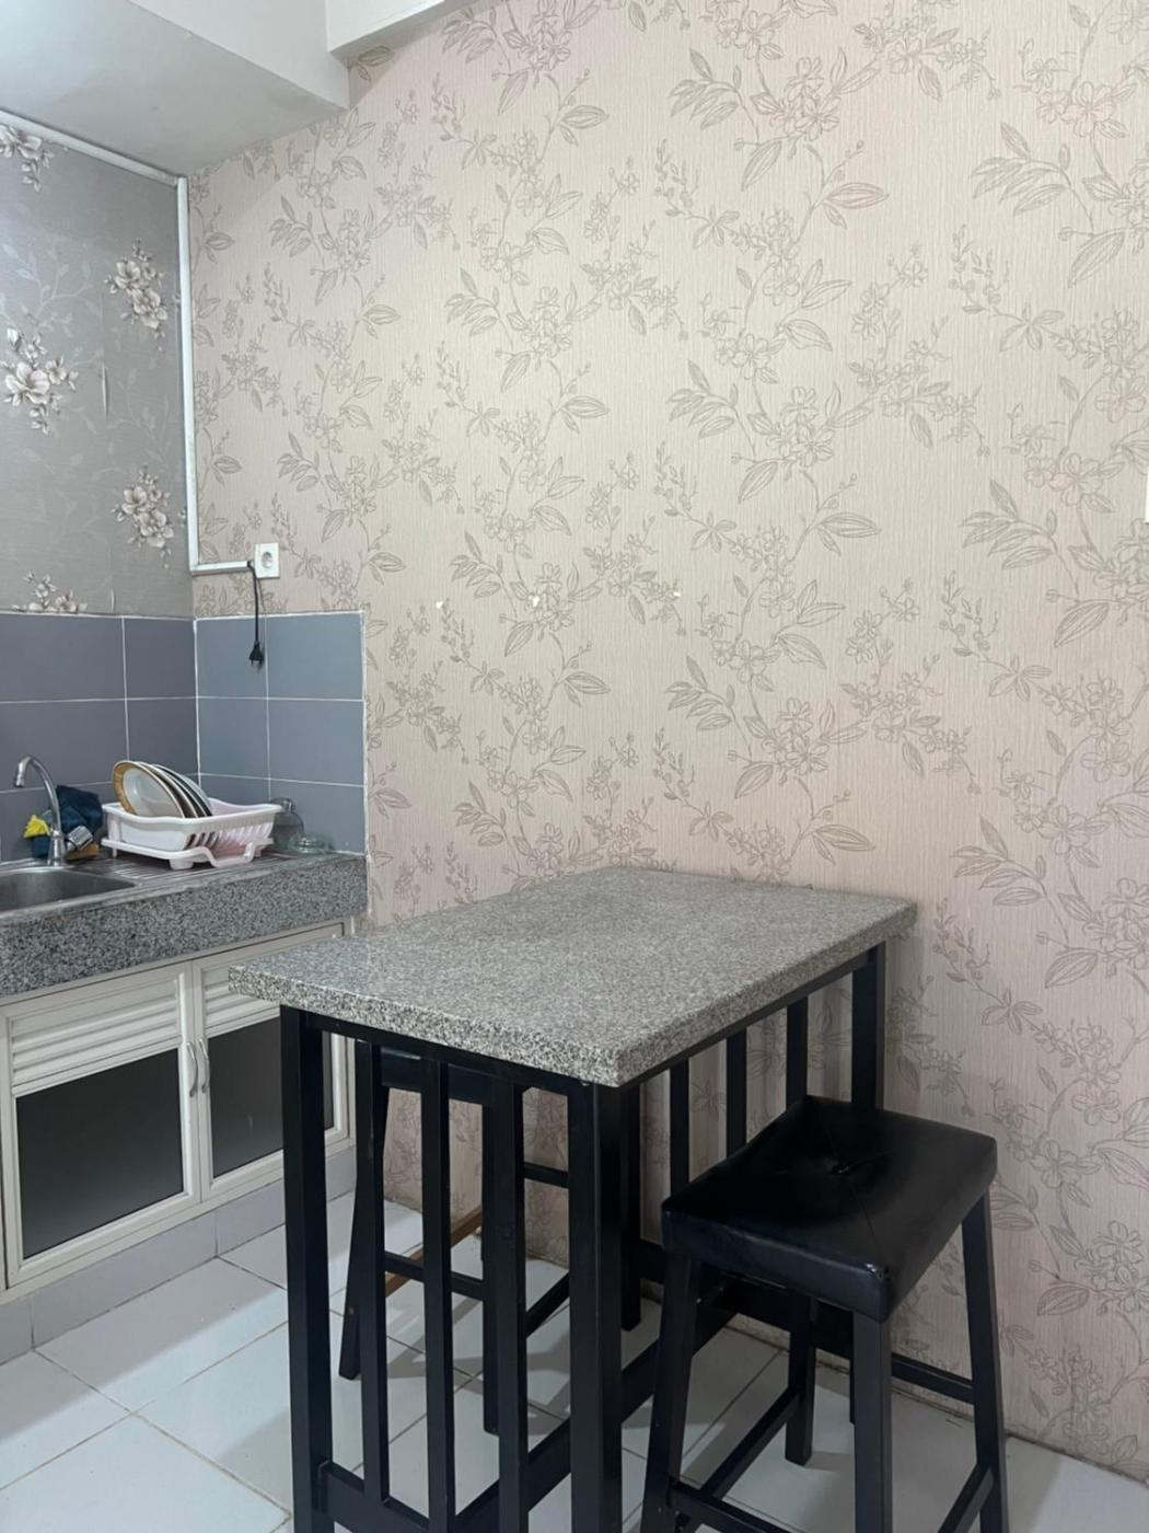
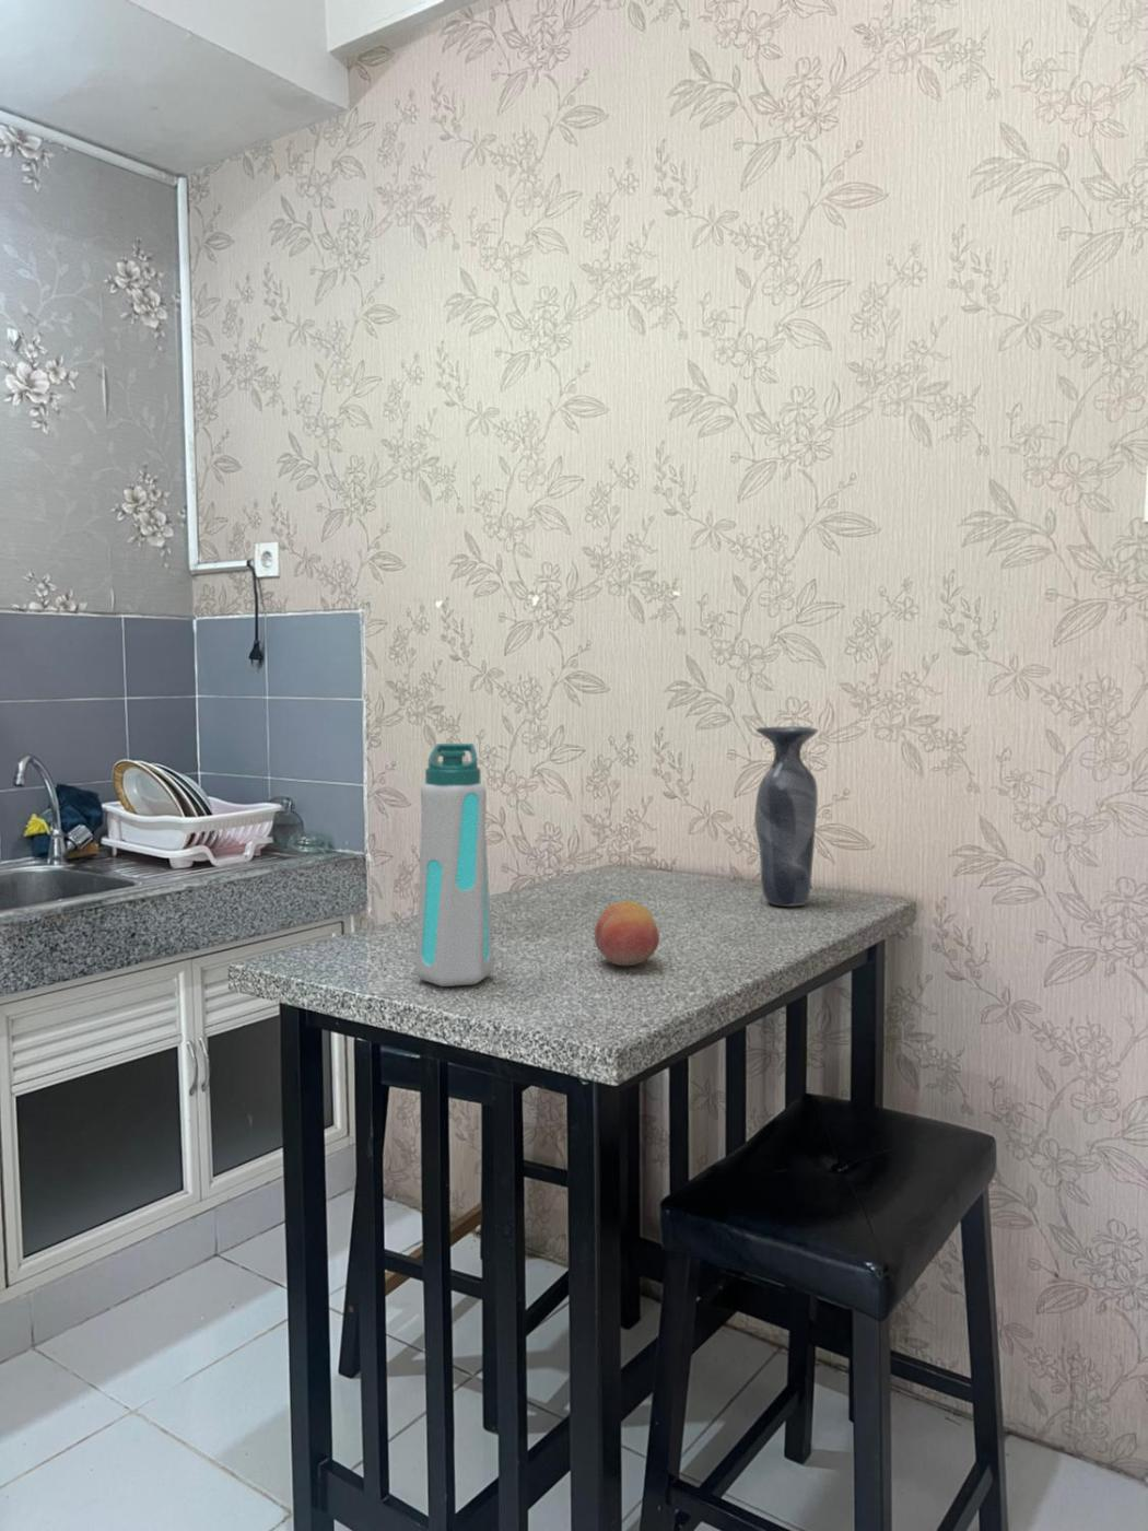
+ fruit [593,901,661,967]
+ water bottle [415,743,494,987]
+ vase [754,725,819,908]
